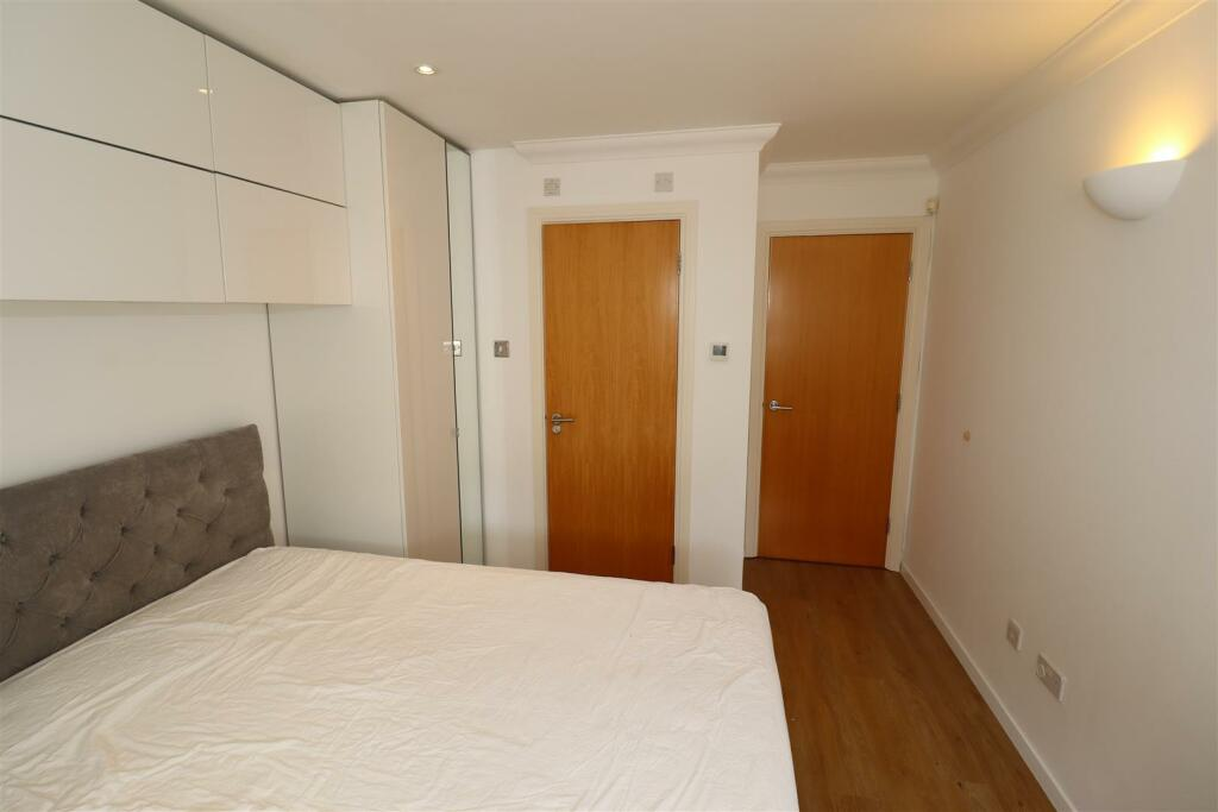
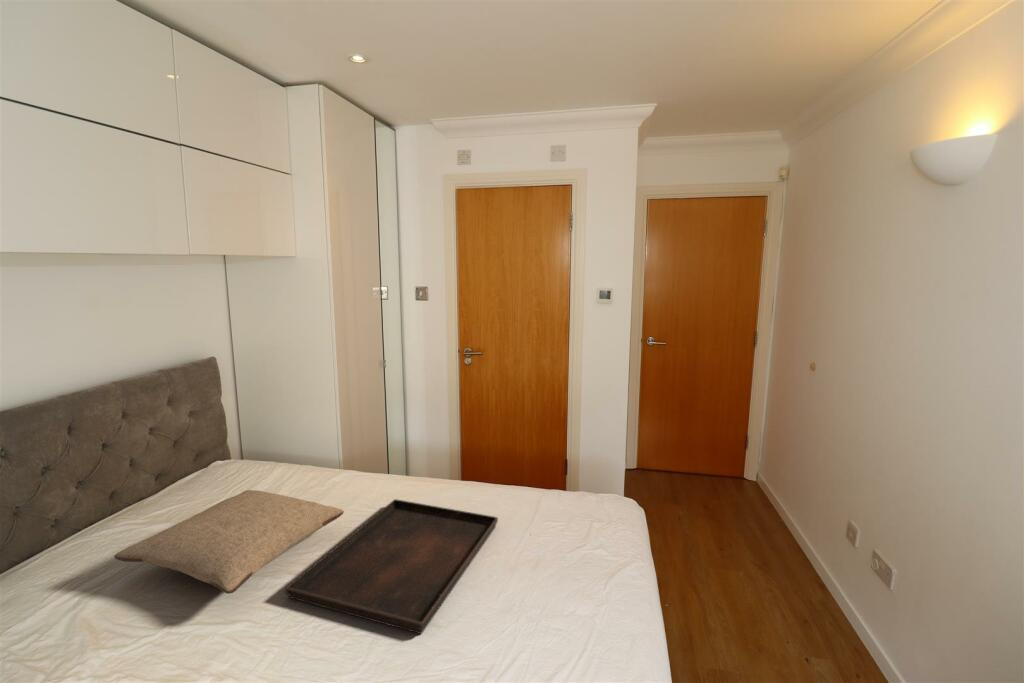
+ pillow [113,489,345,595]
+ serving tray [284,498,499,635]
